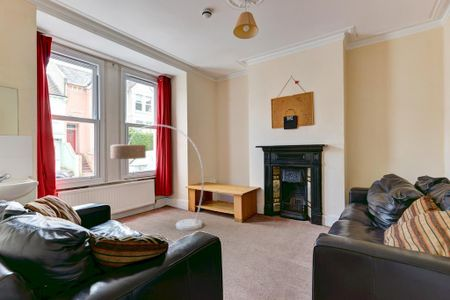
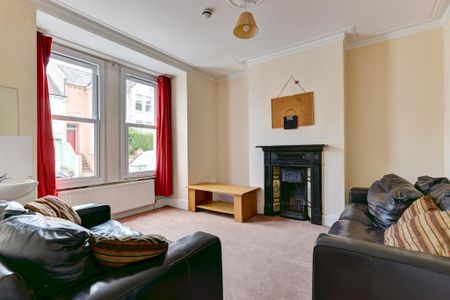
- floor lamp [110,124,205,232]
